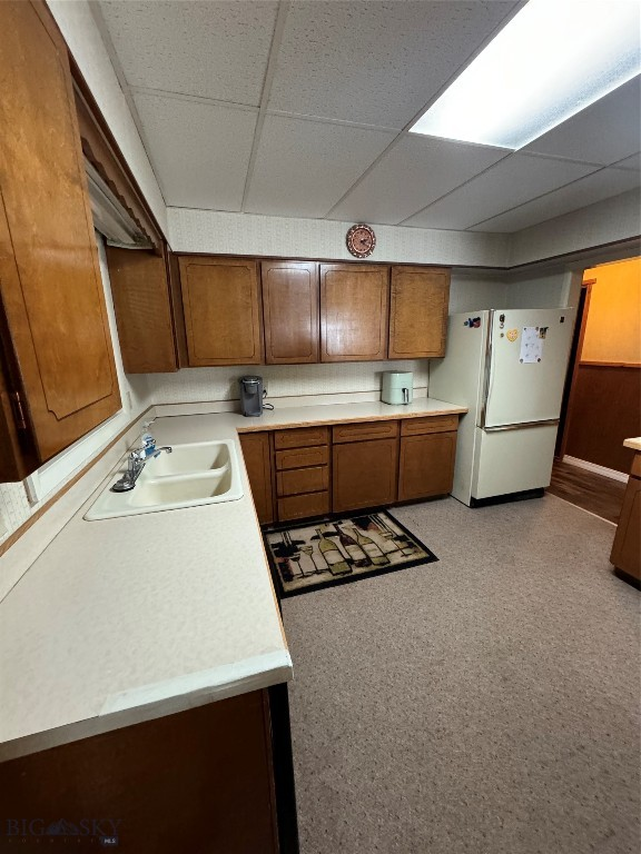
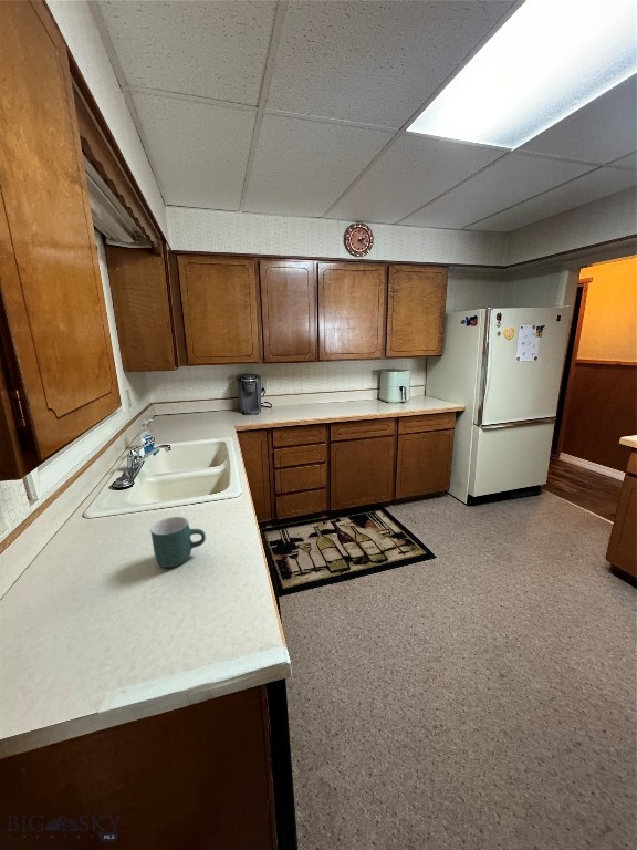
+ mug [149,516,207,569]
